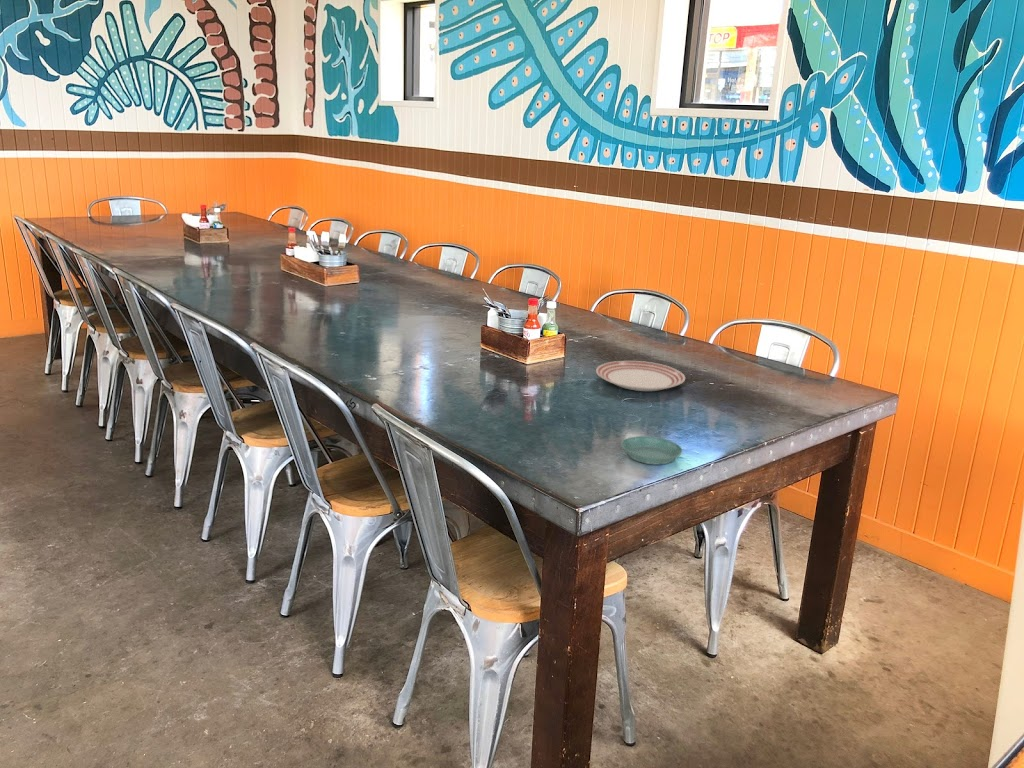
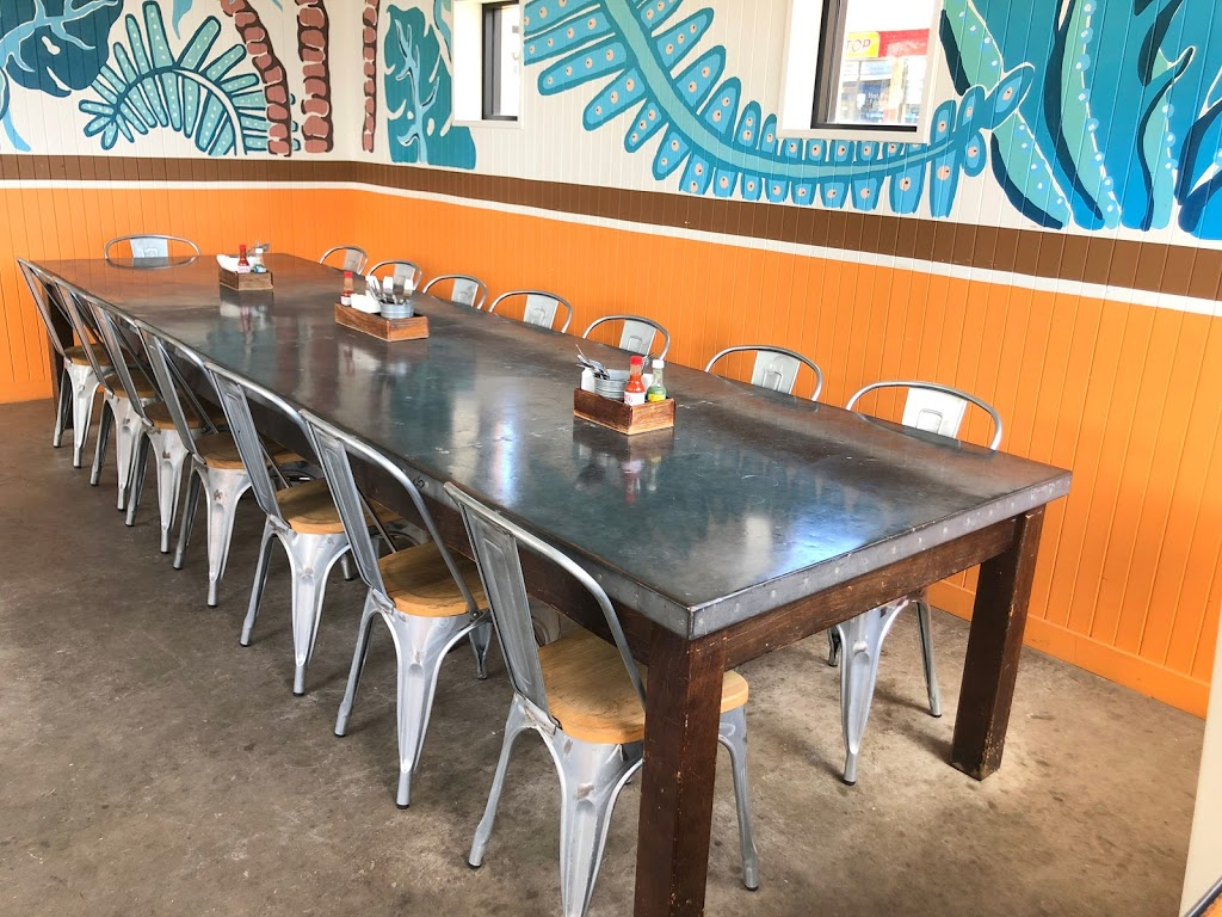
- dinner plate [595,360,686,392]
- saucer [620,435,683,466]
